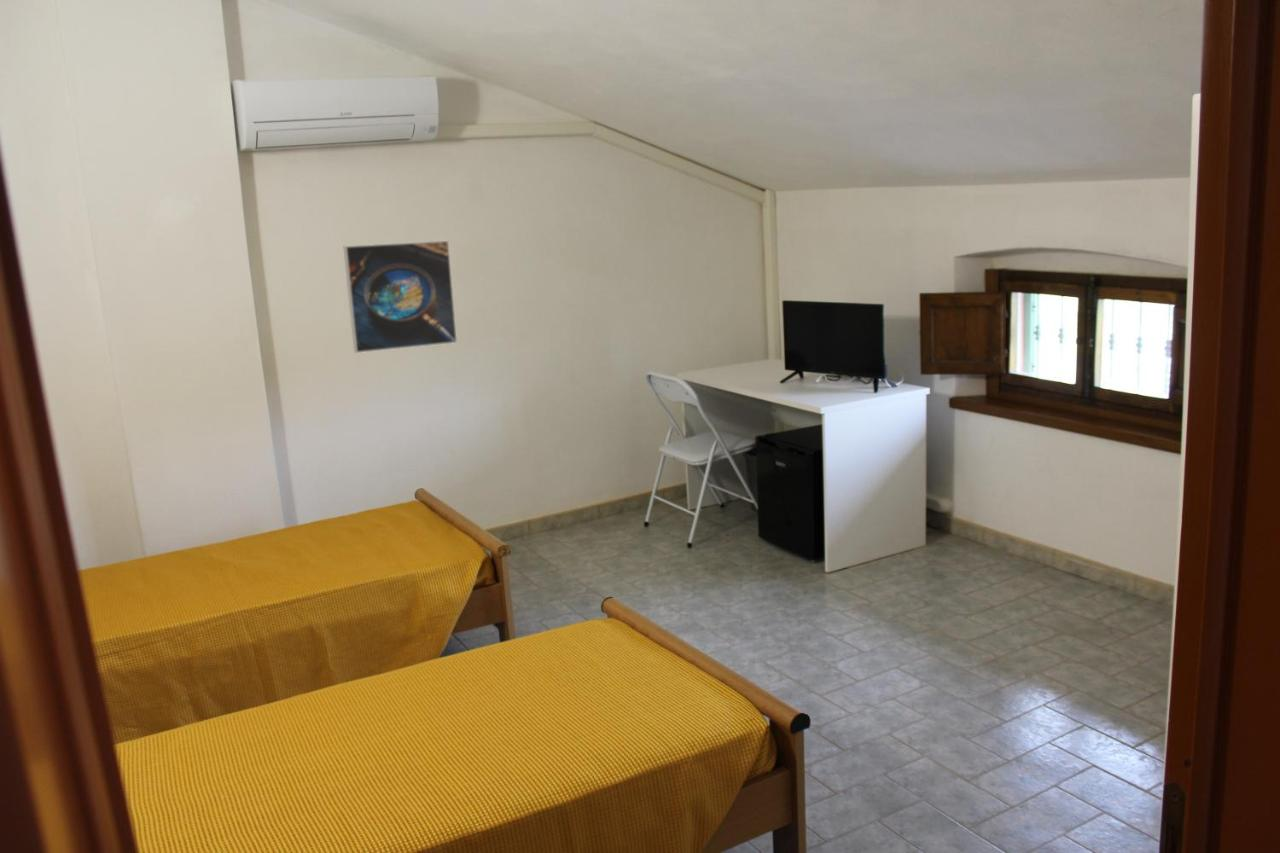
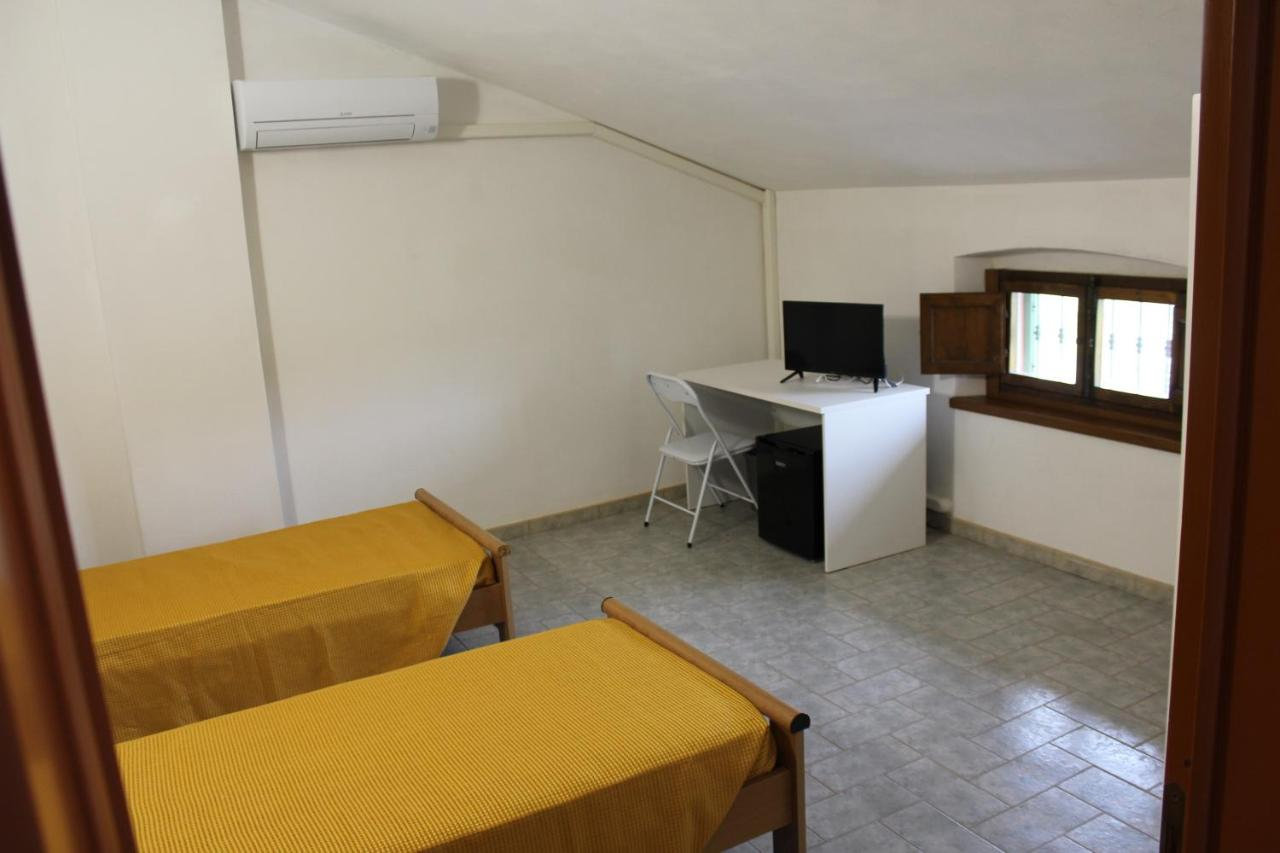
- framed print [343,240,458,354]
